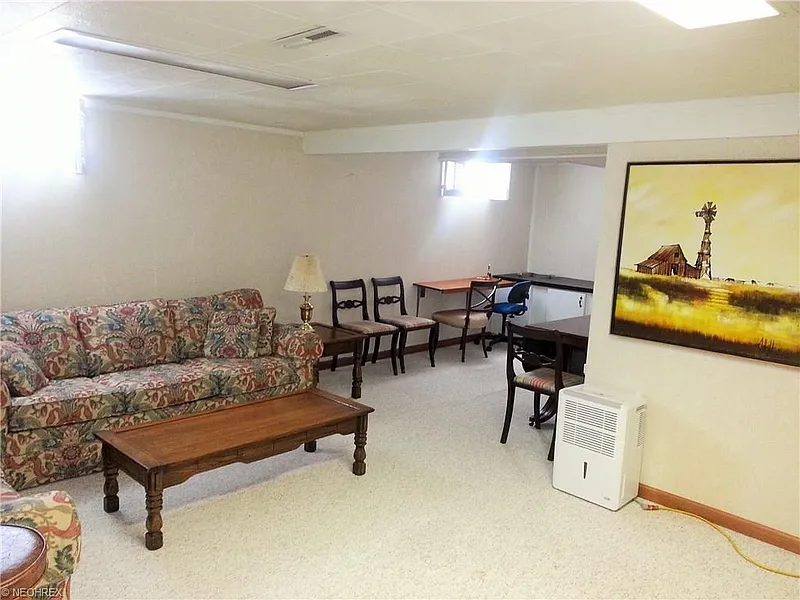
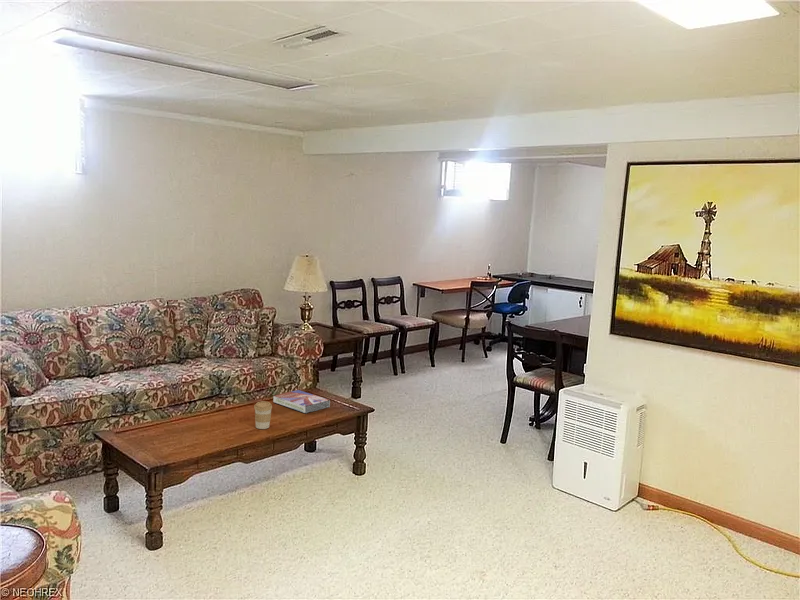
+ coffee cup [253,400,273,430]
+ textbook [272,389,331,414]
